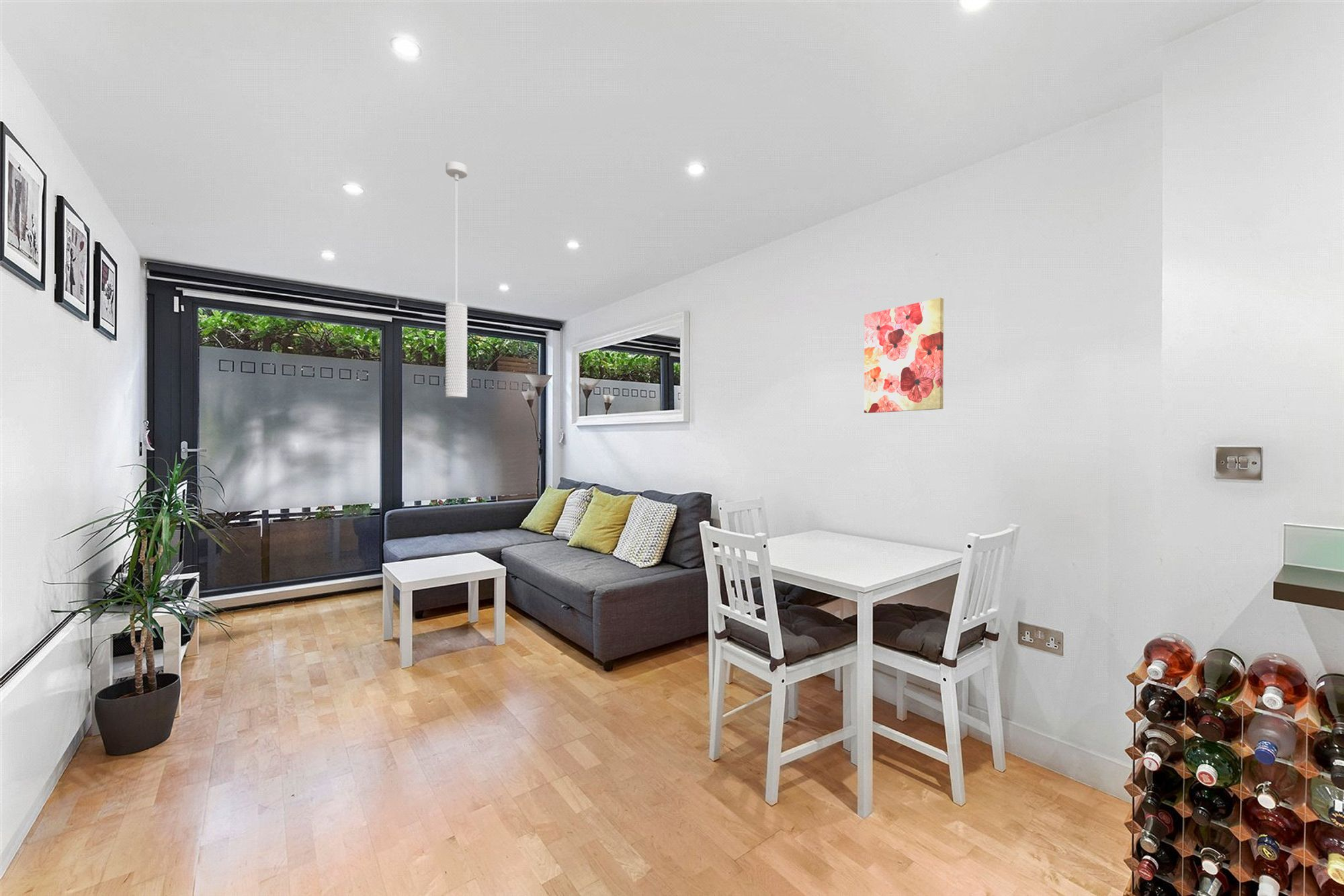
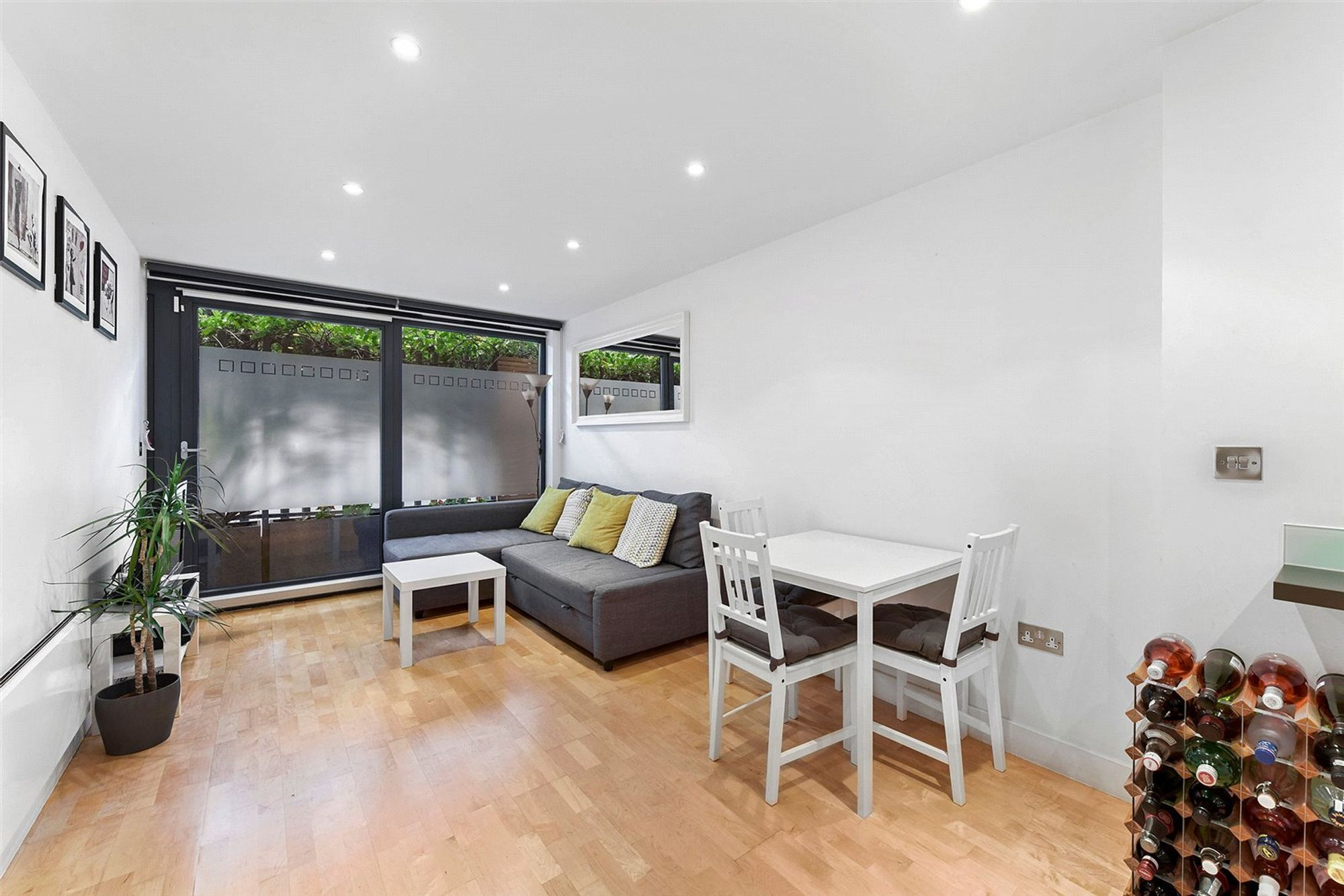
- pendant light [445,161,468,399]
- wall art [864,297,944,414]
